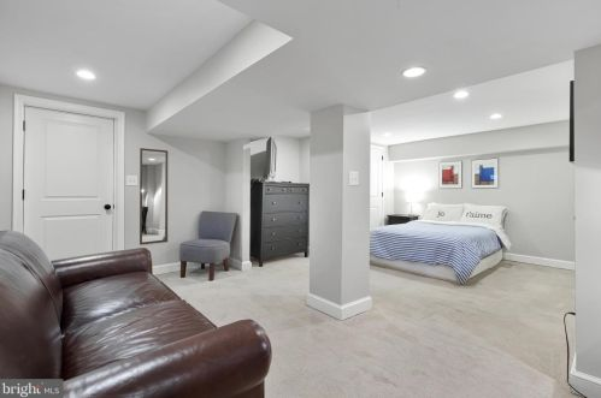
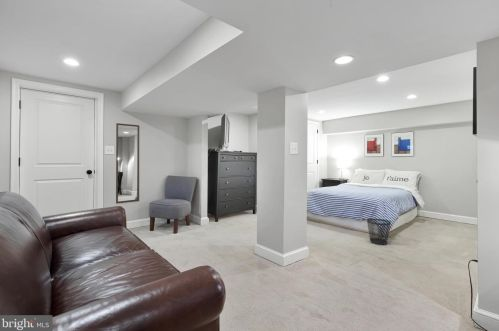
+ wastebasket [366,218,392,246]
